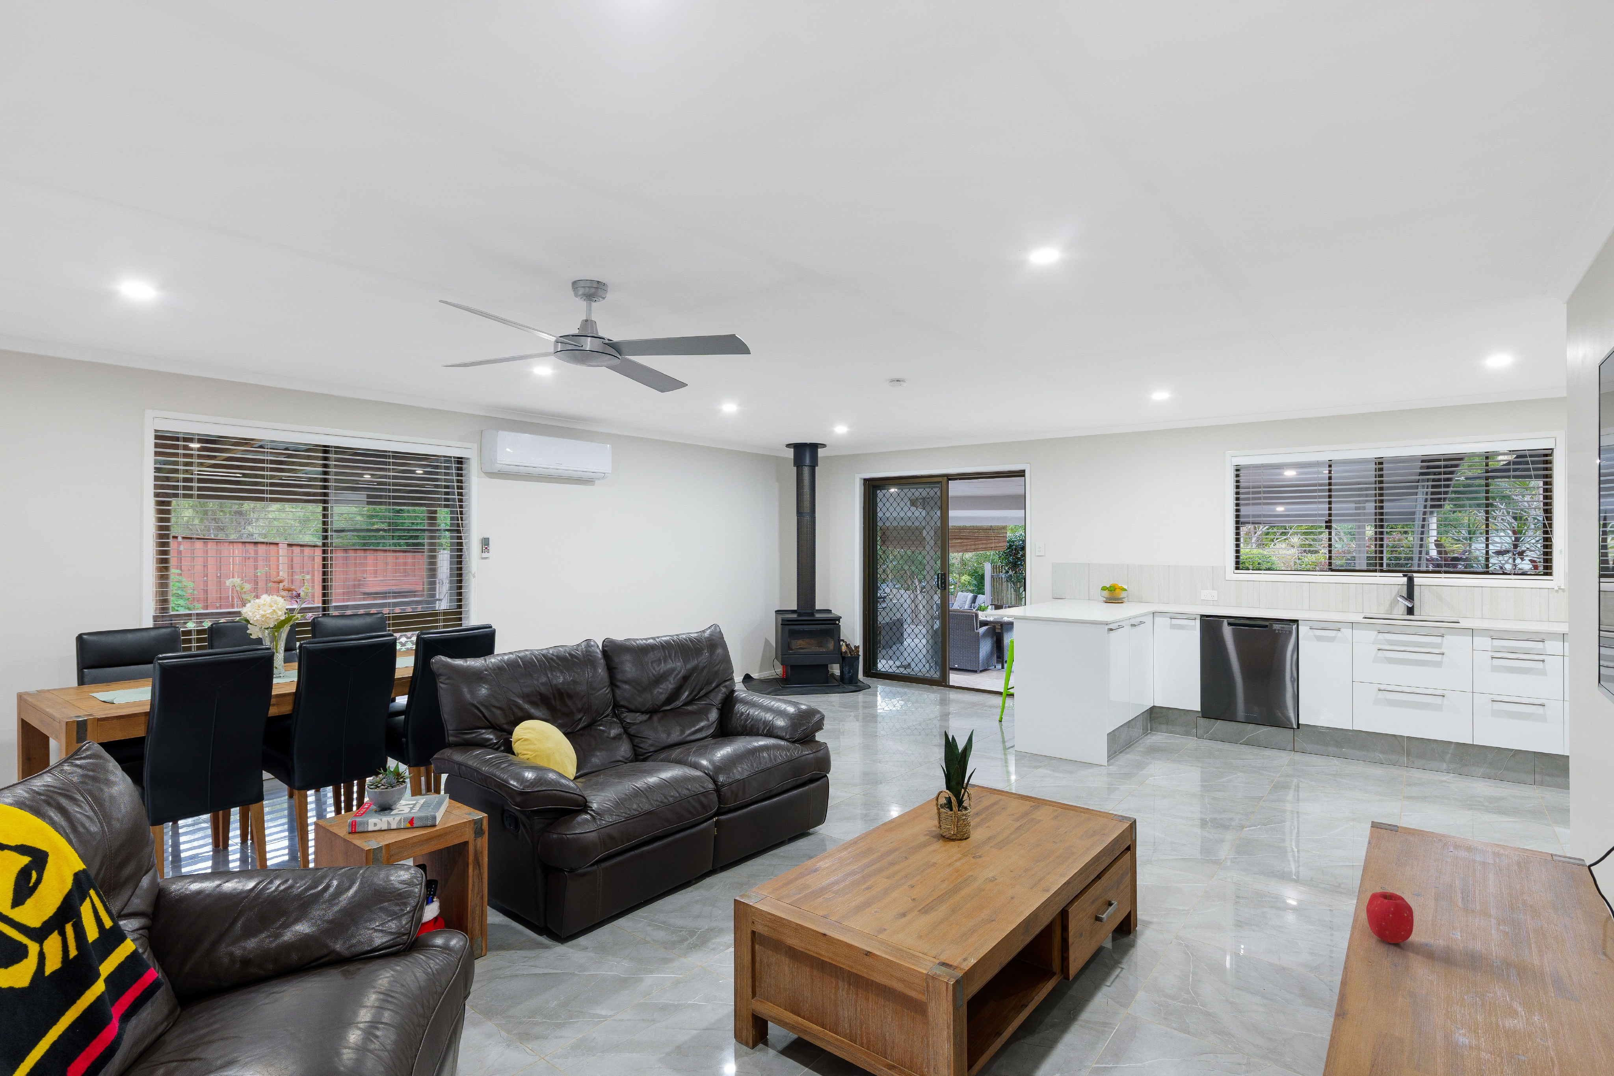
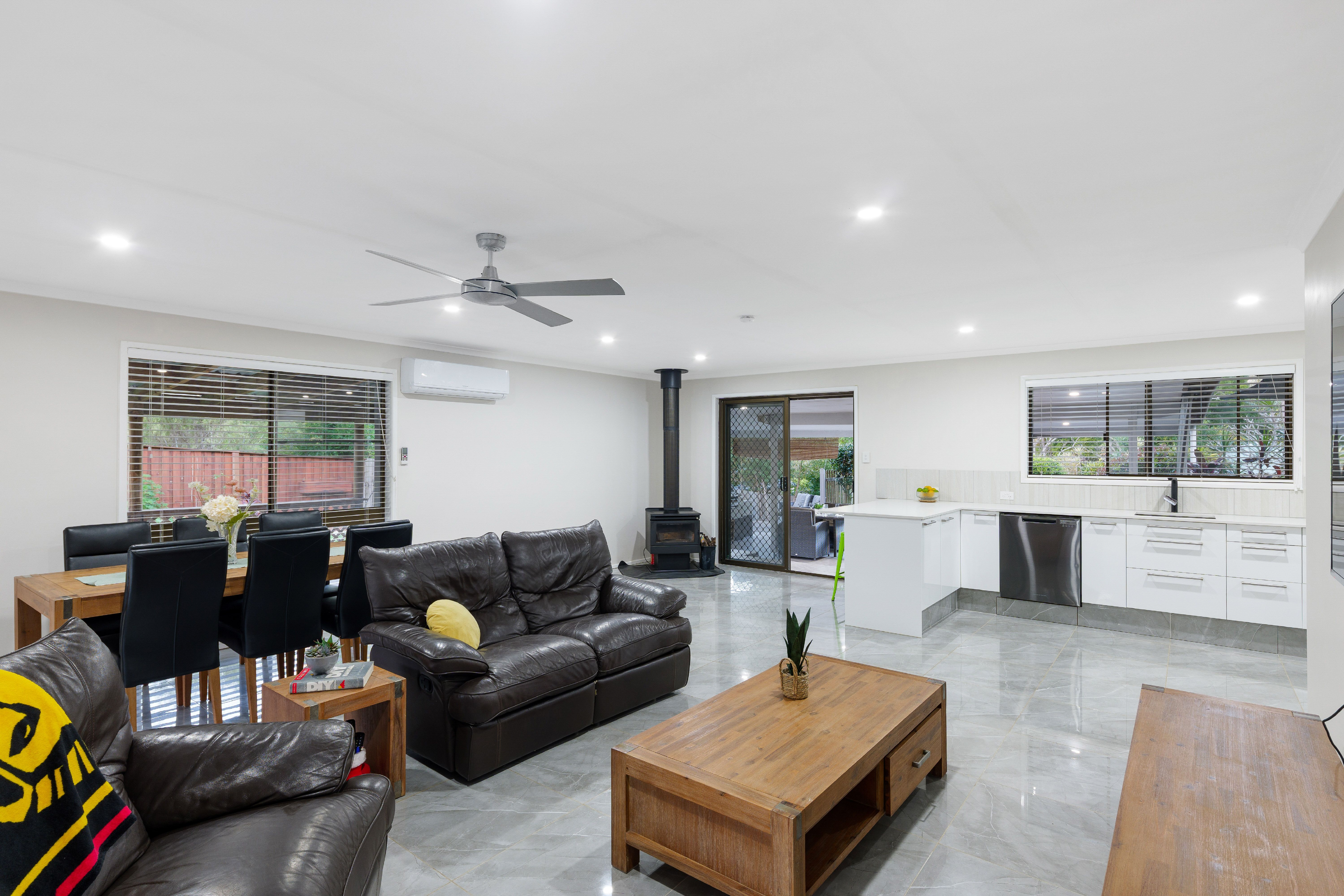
- fruit [1365,891,1413,944]
